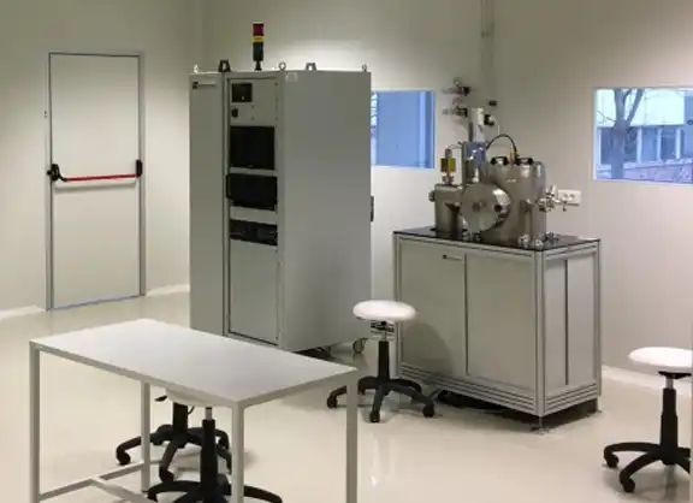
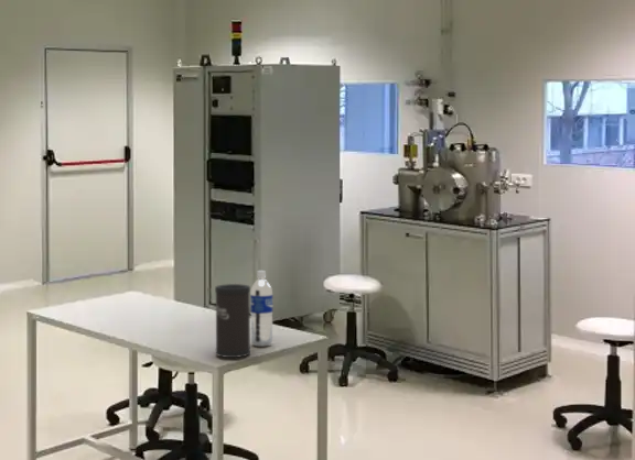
+ speaker [214,283,251,360]
+ water bottle [249,270,273,348]
